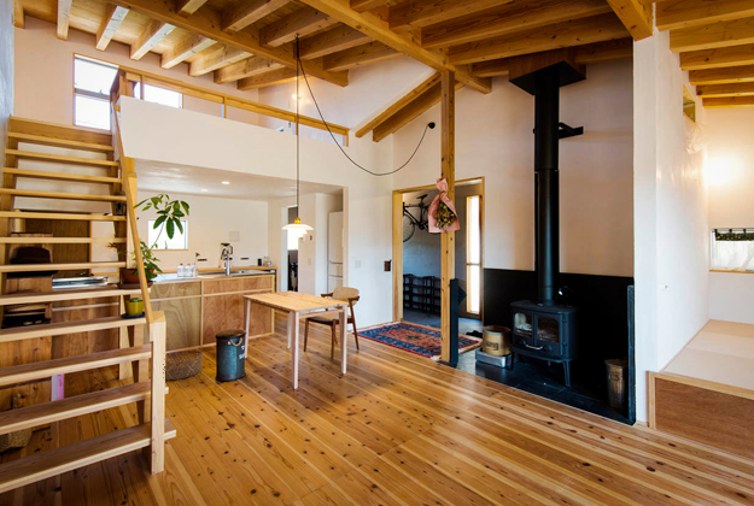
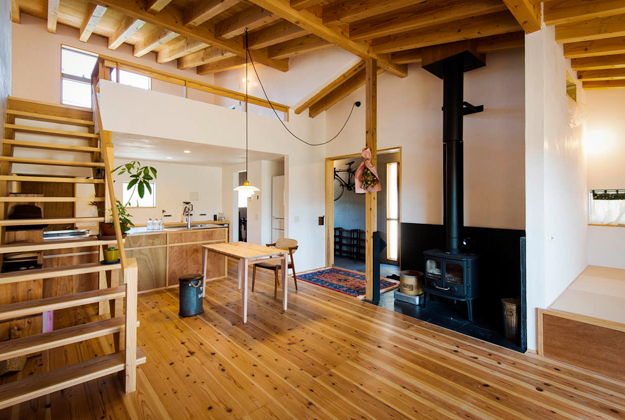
- basket [164,349,204,381]
